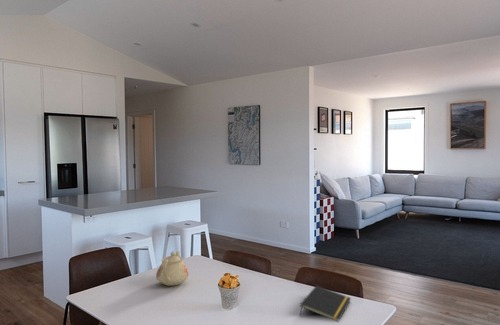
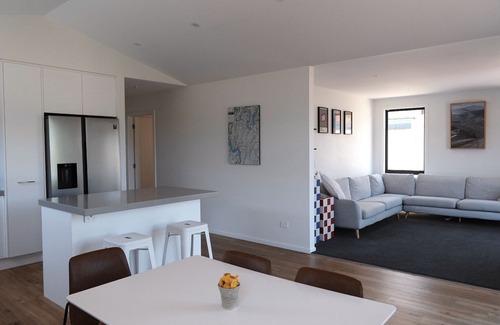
- teapot [155,250,189,287]
- notepad [299,284,352,323]
